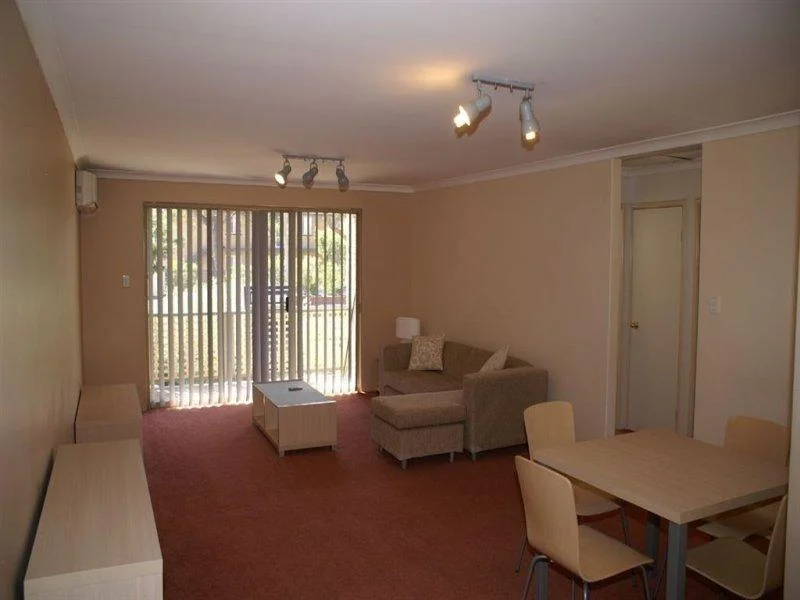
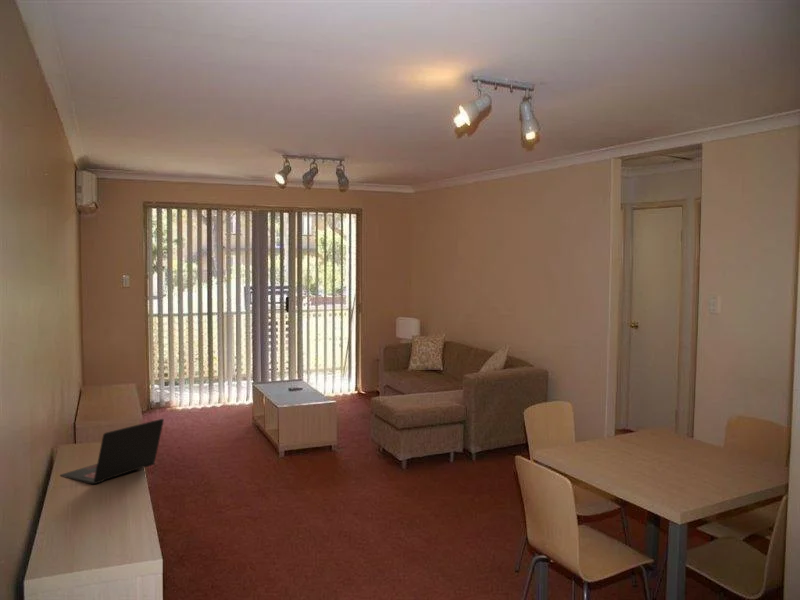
+ laptop [59,418,165,485]
